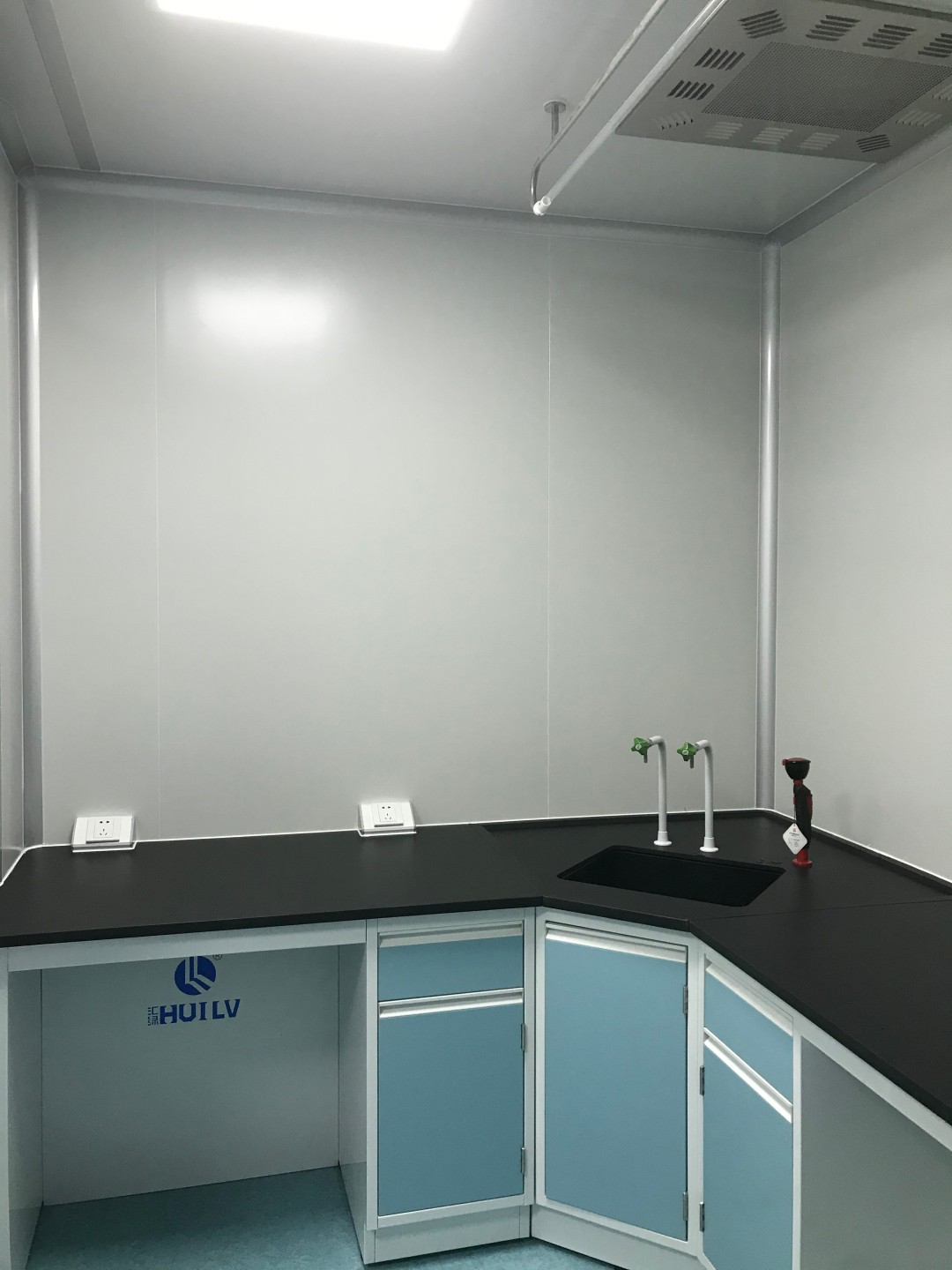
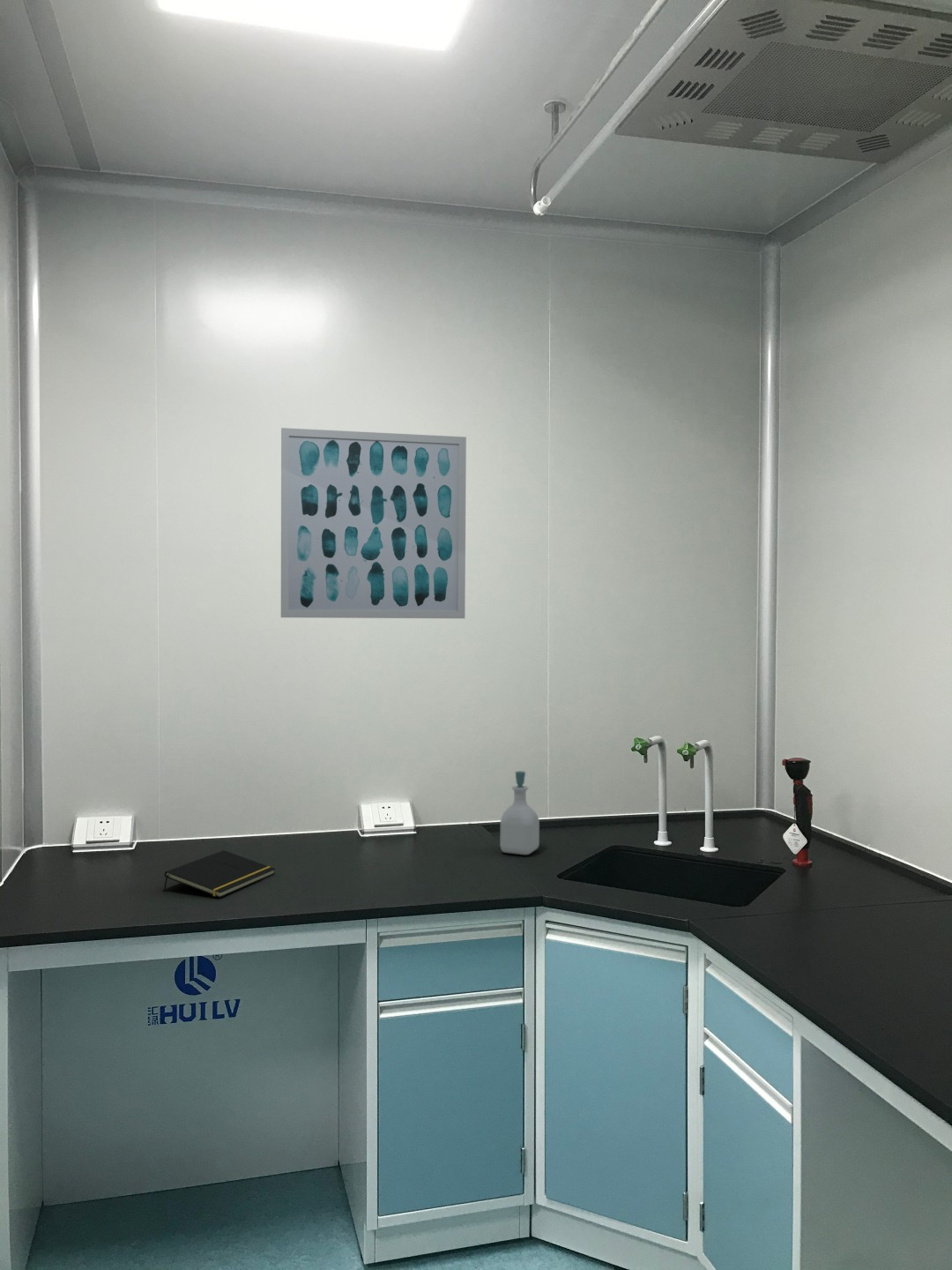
+ wall art [280,427,467,619]
+ soap bottle [499,770,540,855]
+ notepad [163,849,276,899]
